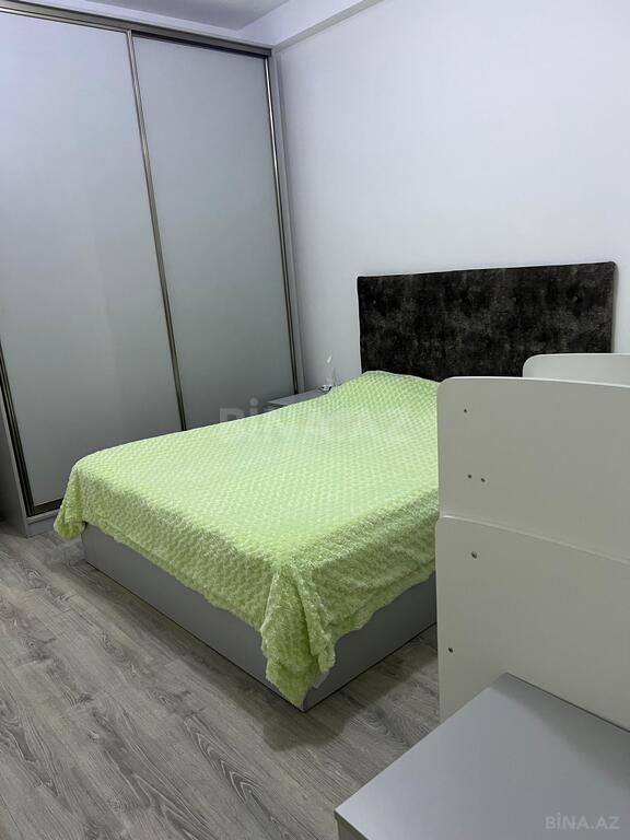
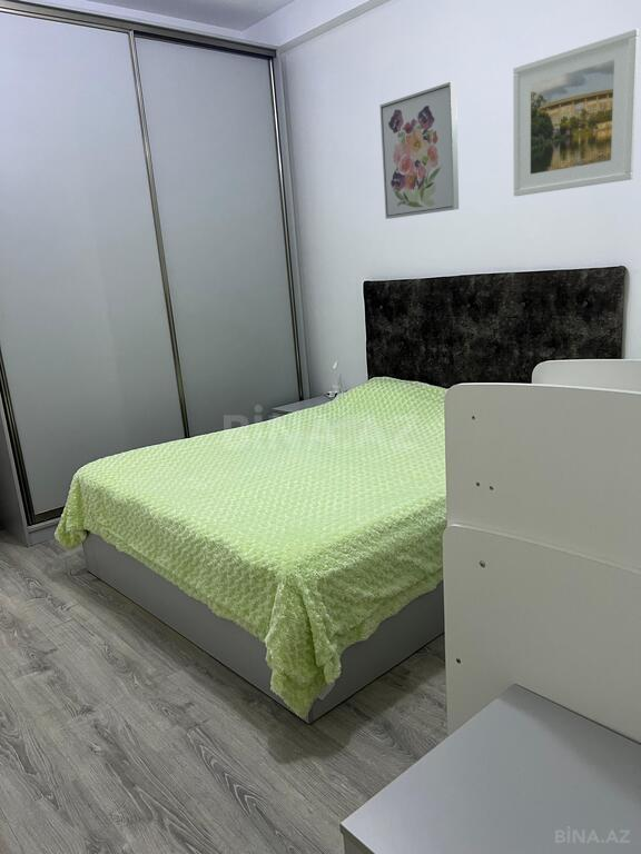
+ wall art [378,81,460,220]
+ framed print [512,28,640,197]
